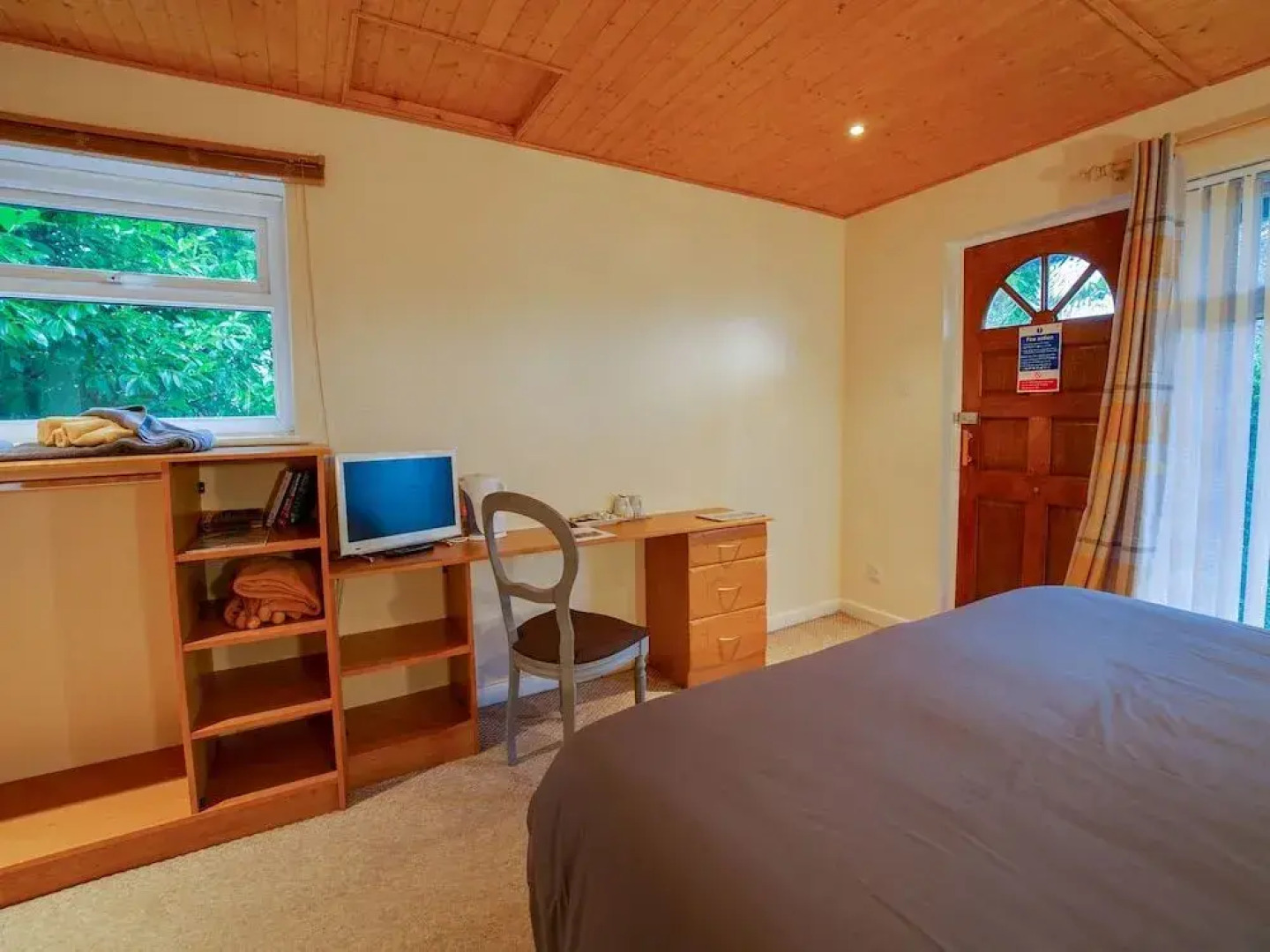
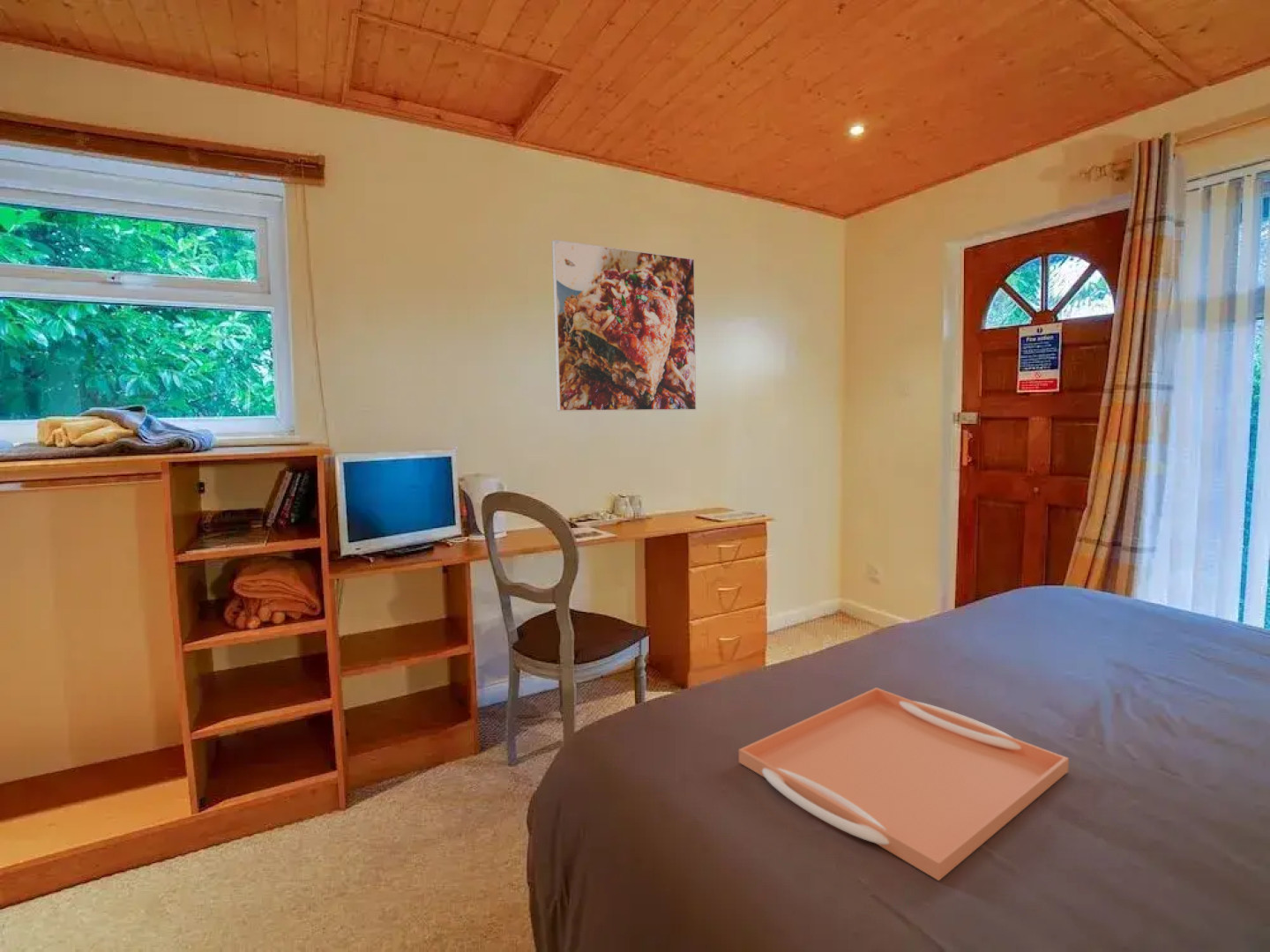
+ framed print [551,239,697,412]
+ serving tray [738,687,1070,881]
